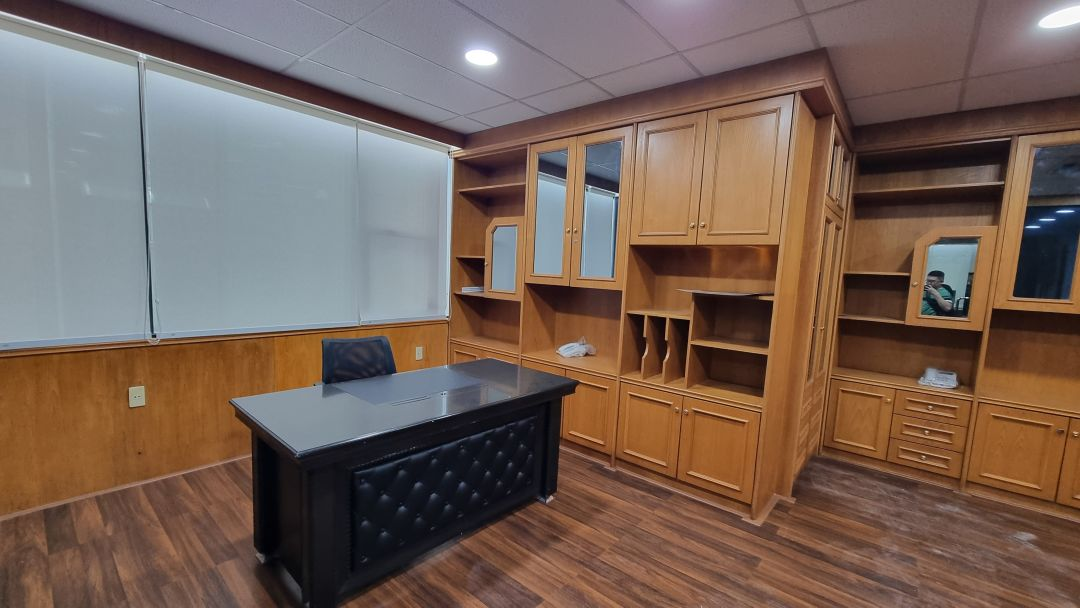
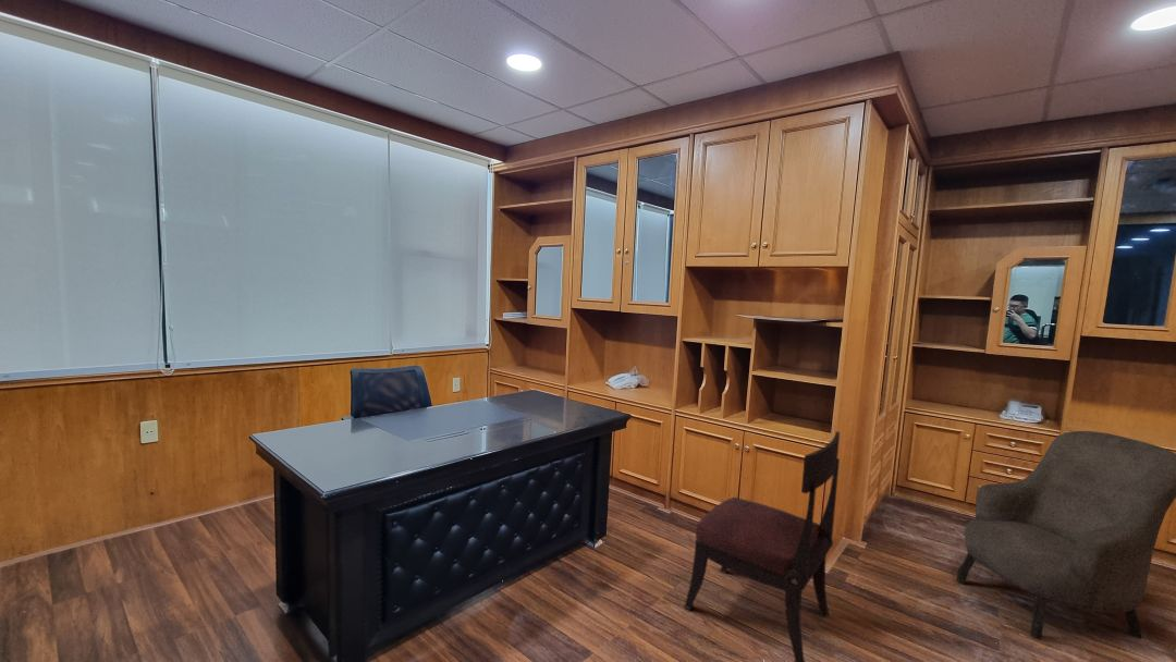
+ chair [683,430,841,662]
+ armchair [956,430,1176,640]
